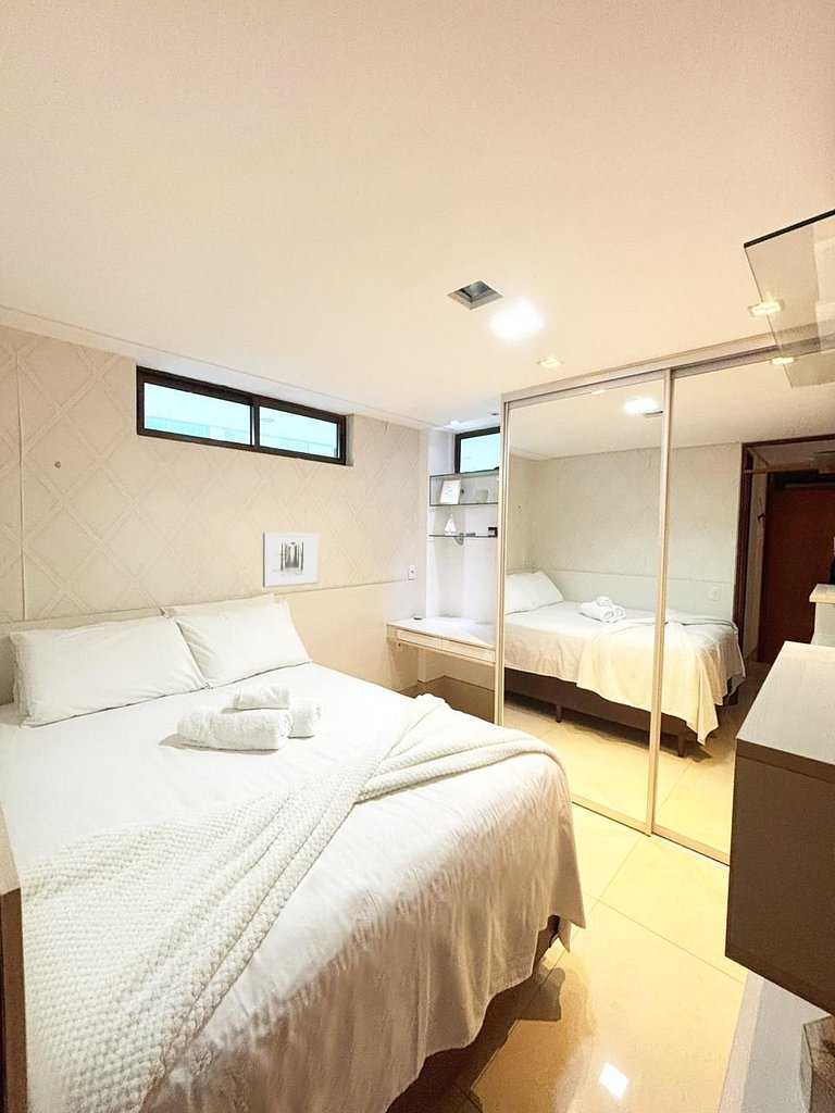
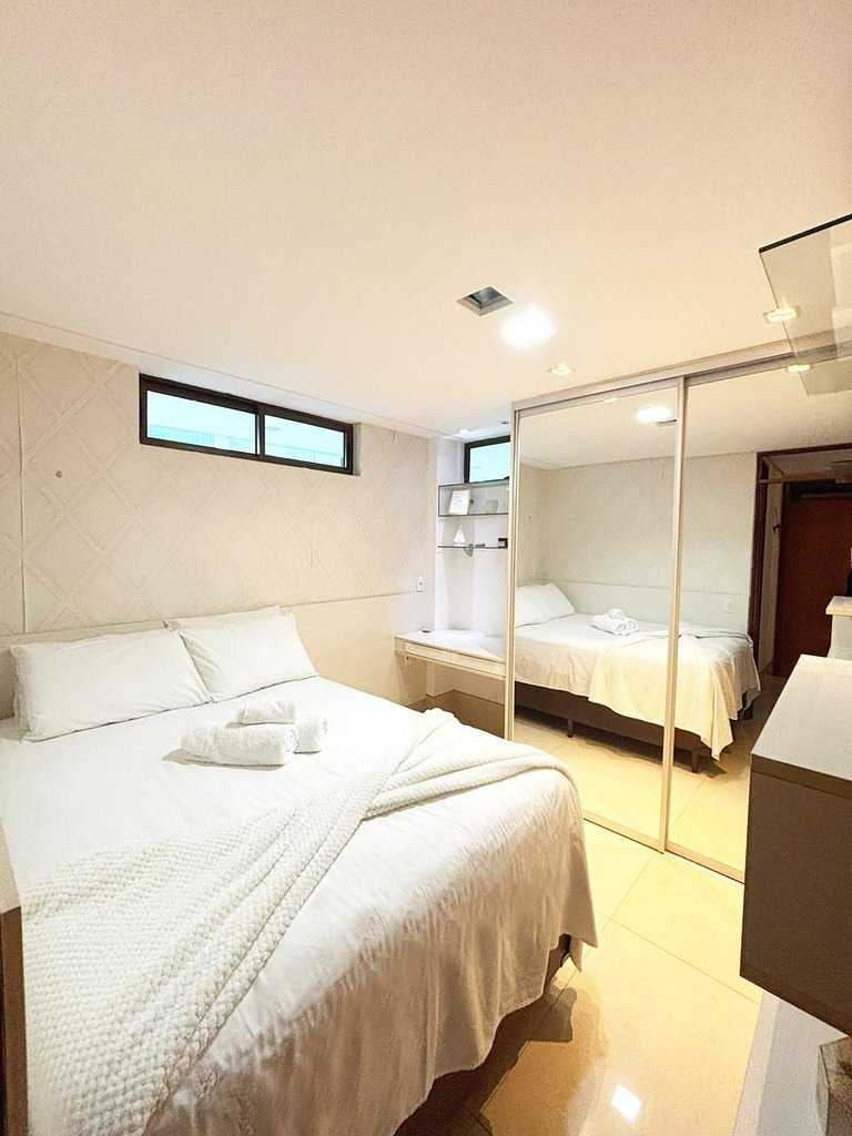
- wall art [262,532,320,588]
